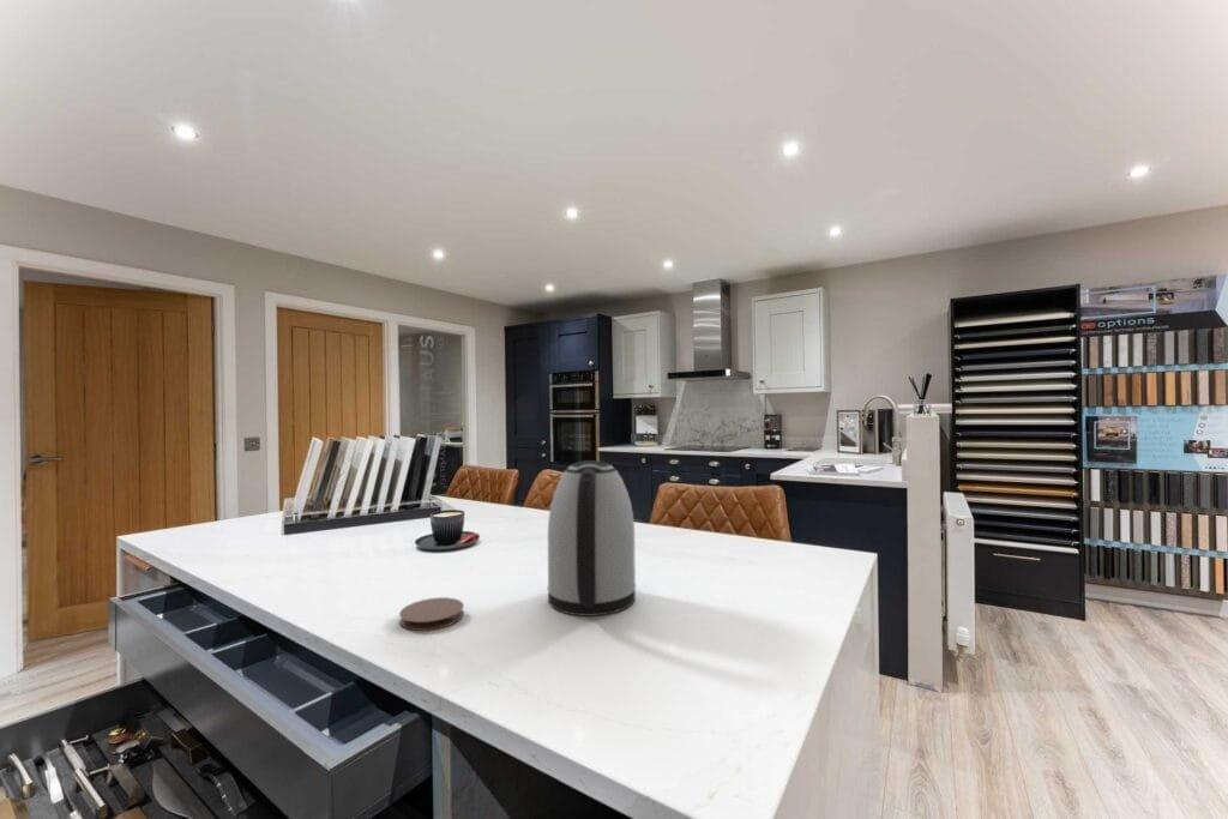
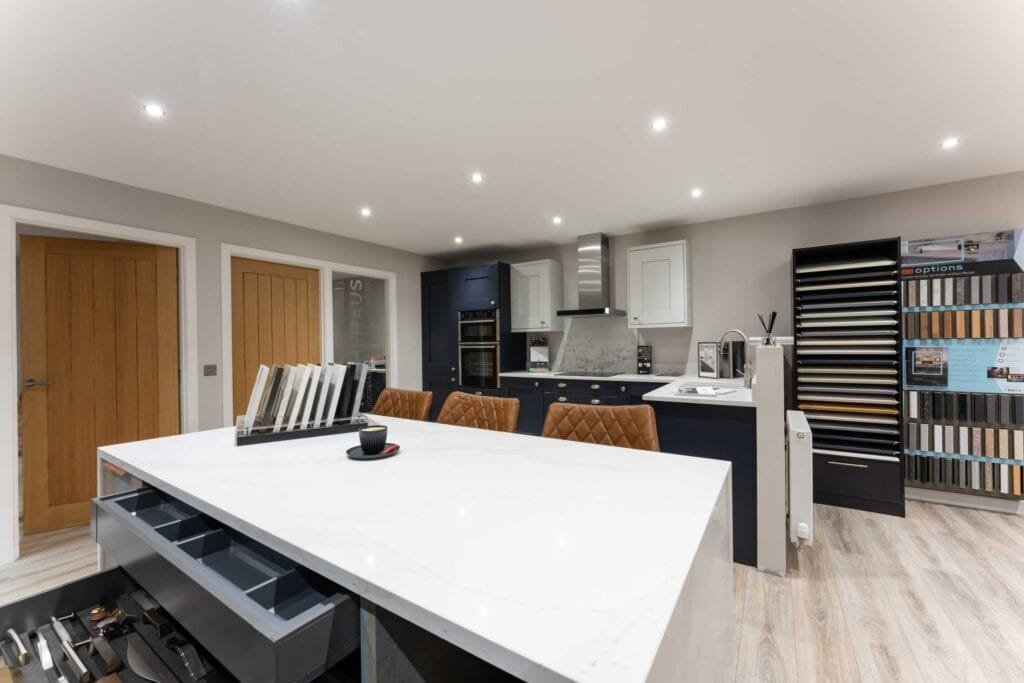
- coaster [398,596,465,632]
- kettle [546,459,637,618]
